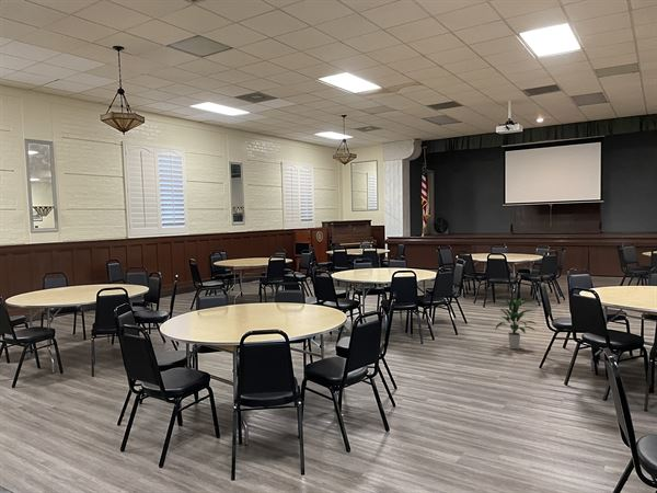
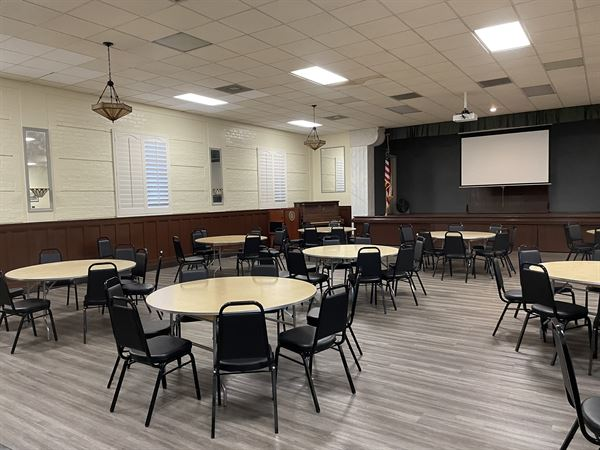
- indoor plant [494,296,538,351]
